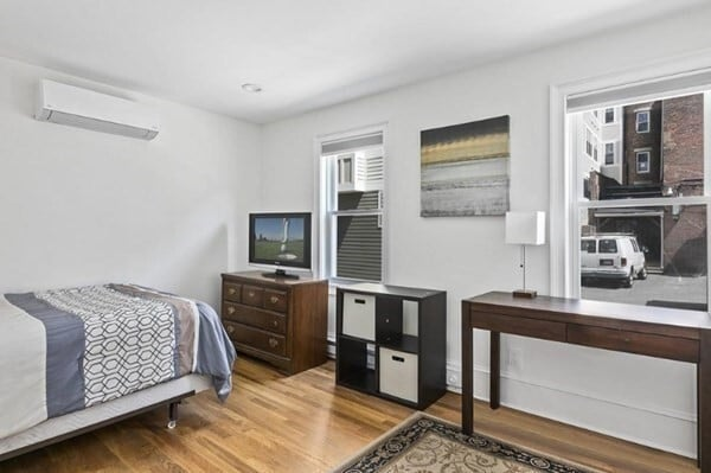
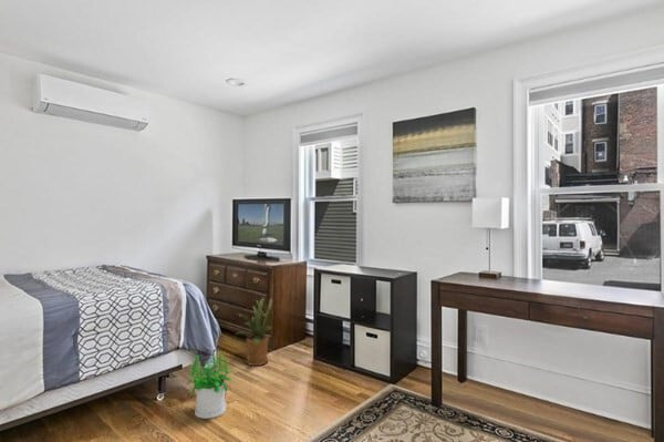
+ potted plant [186,351,234,420]
+ house plant [235,296,273,367]
